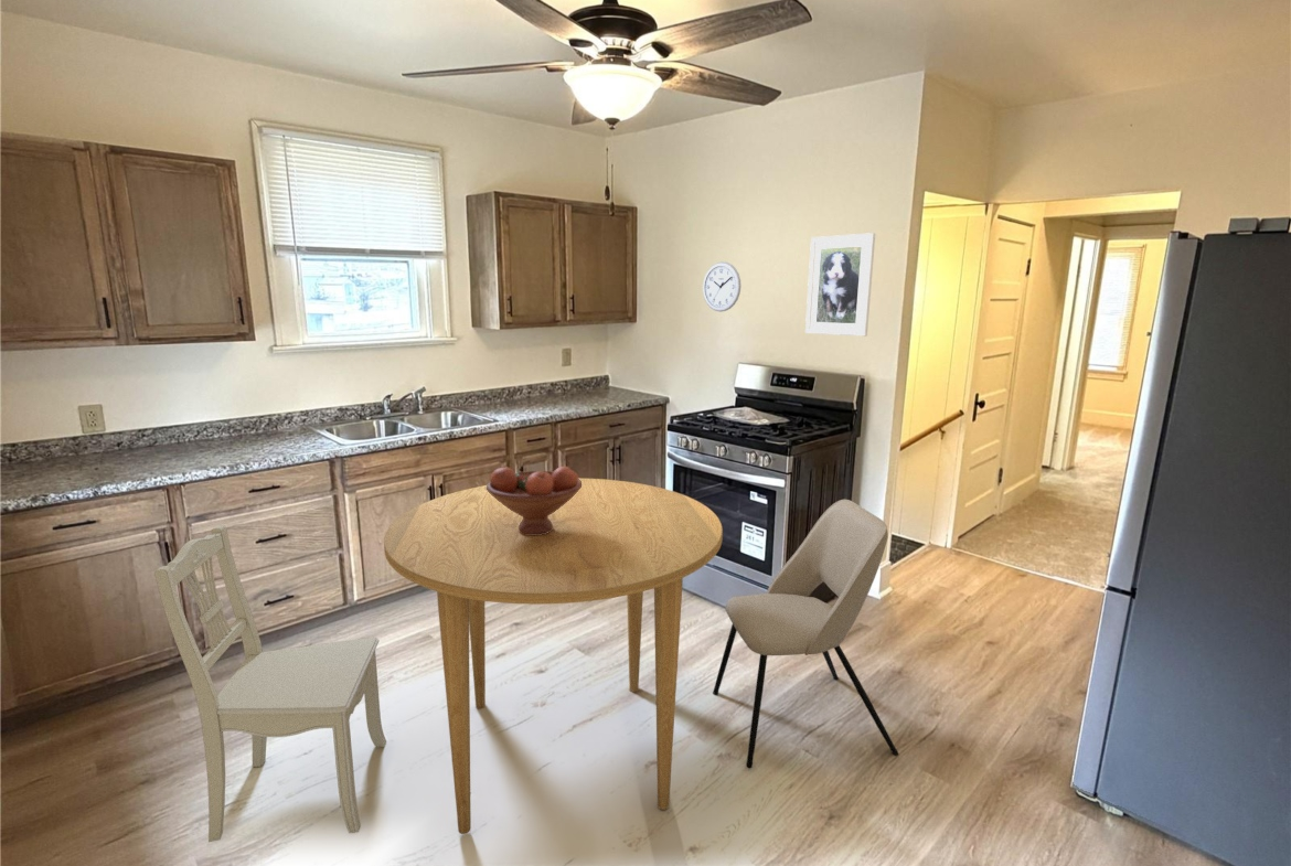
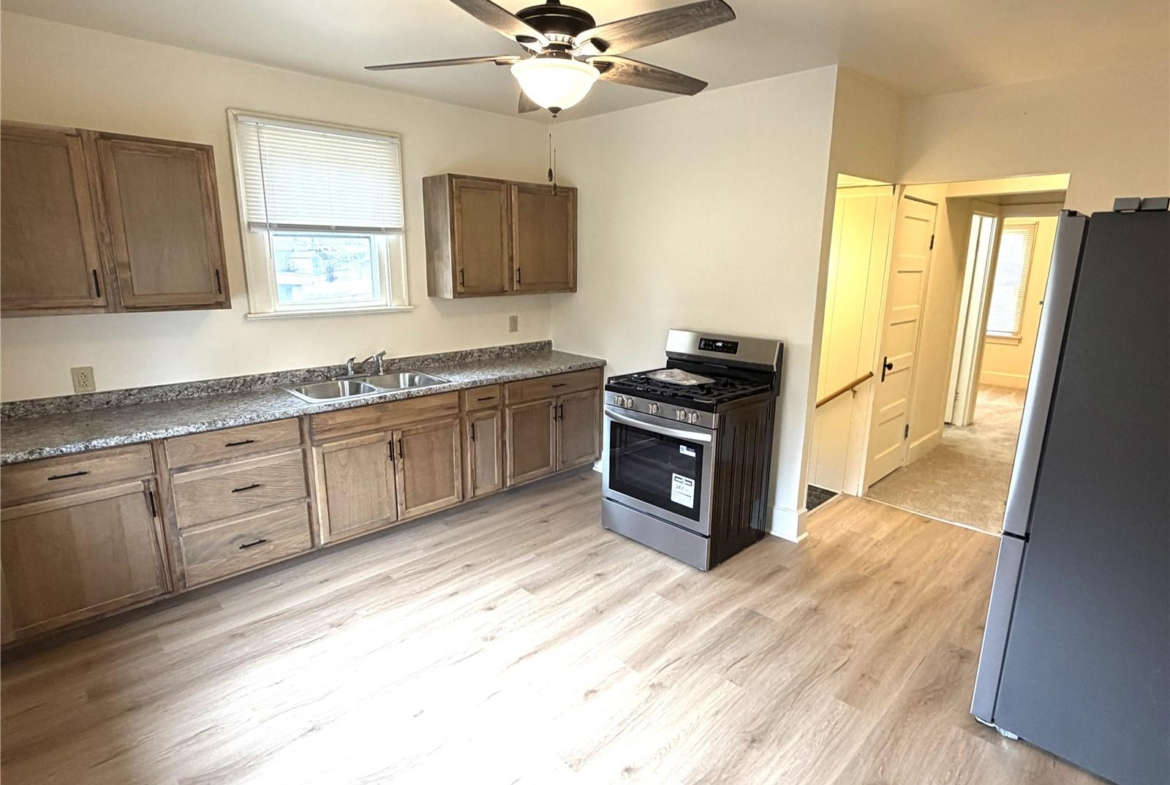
- fruit bowl [487,466,582,535]
- wall clock [702,260,741,313]
- dining chair [153,524,387,843]
- dining chair [712,499,899,769]
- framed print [804,232,876,338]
- dining table [383,477,724,835]
